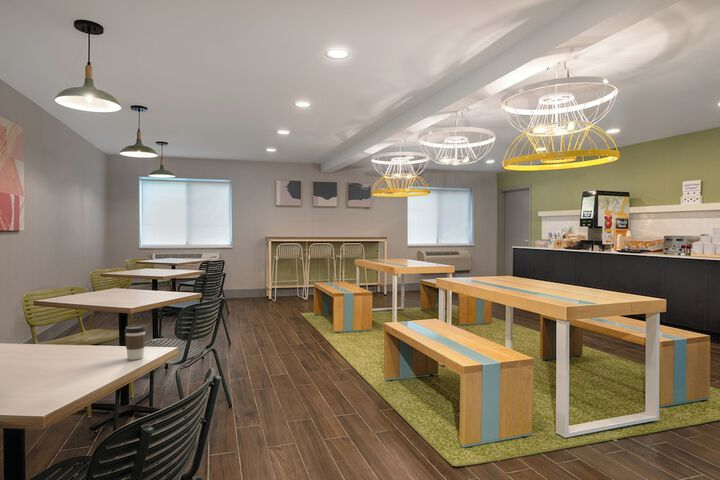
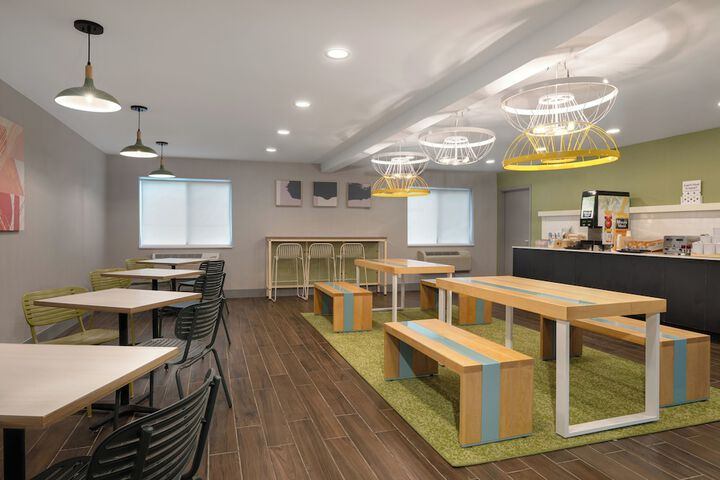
- coffee cup [124,324,147,361]
